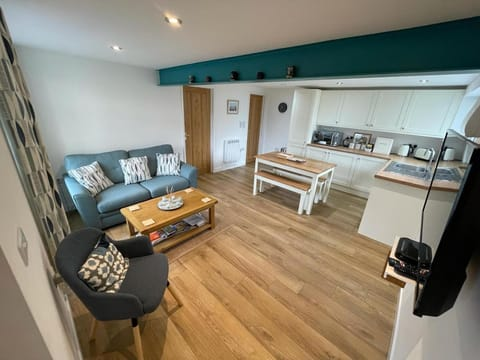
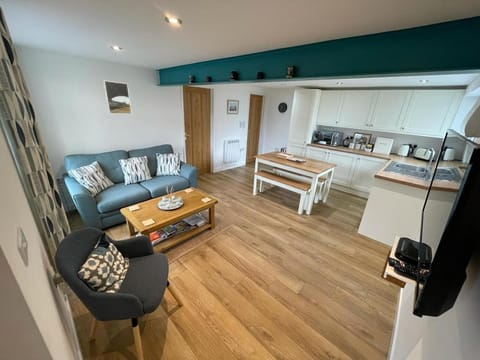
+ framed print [103,80,133,115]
